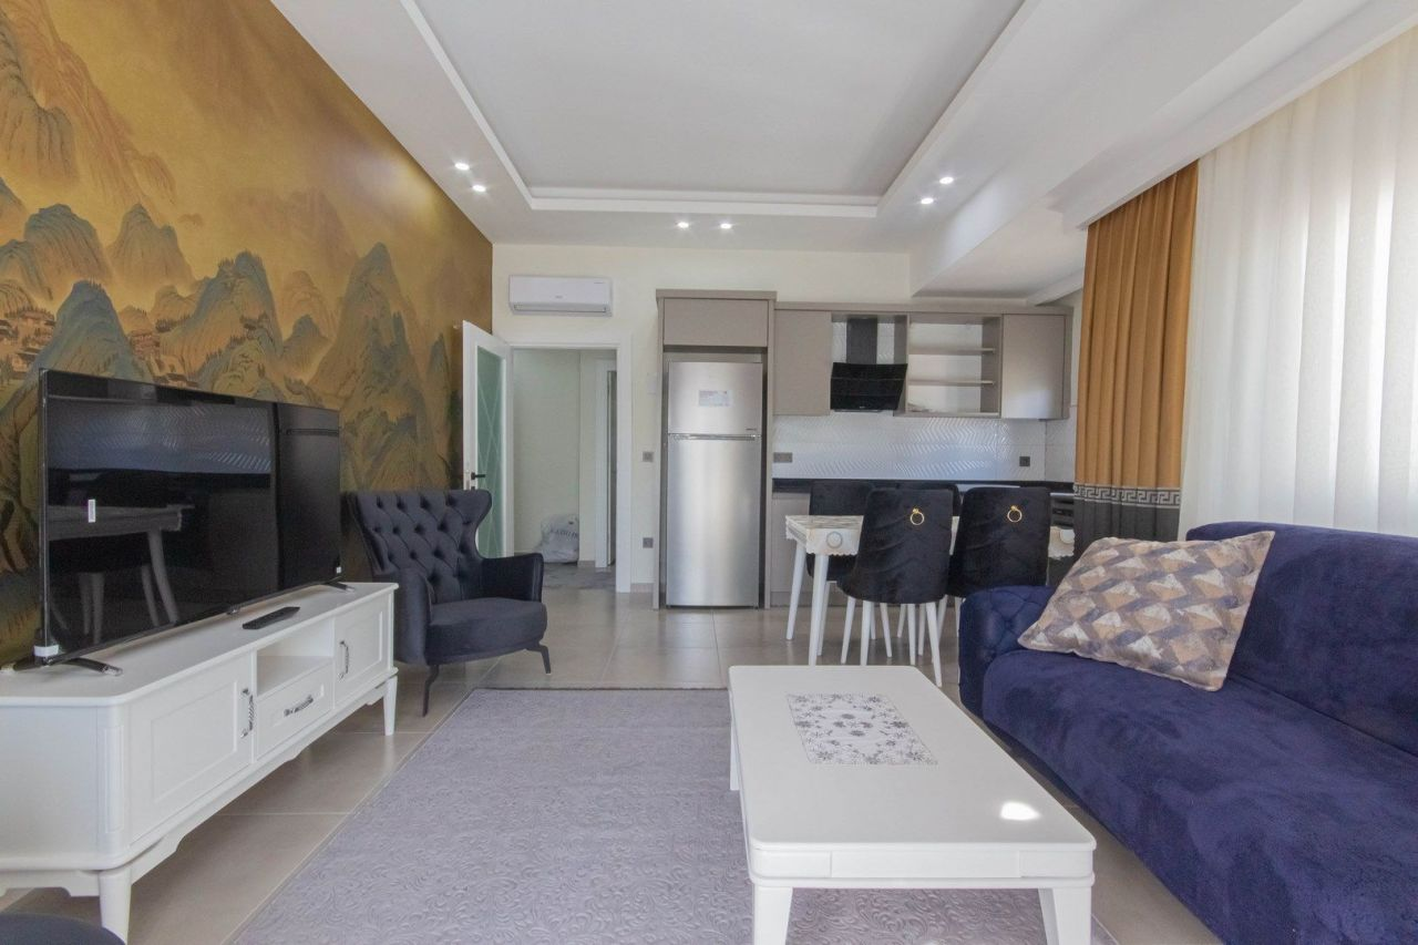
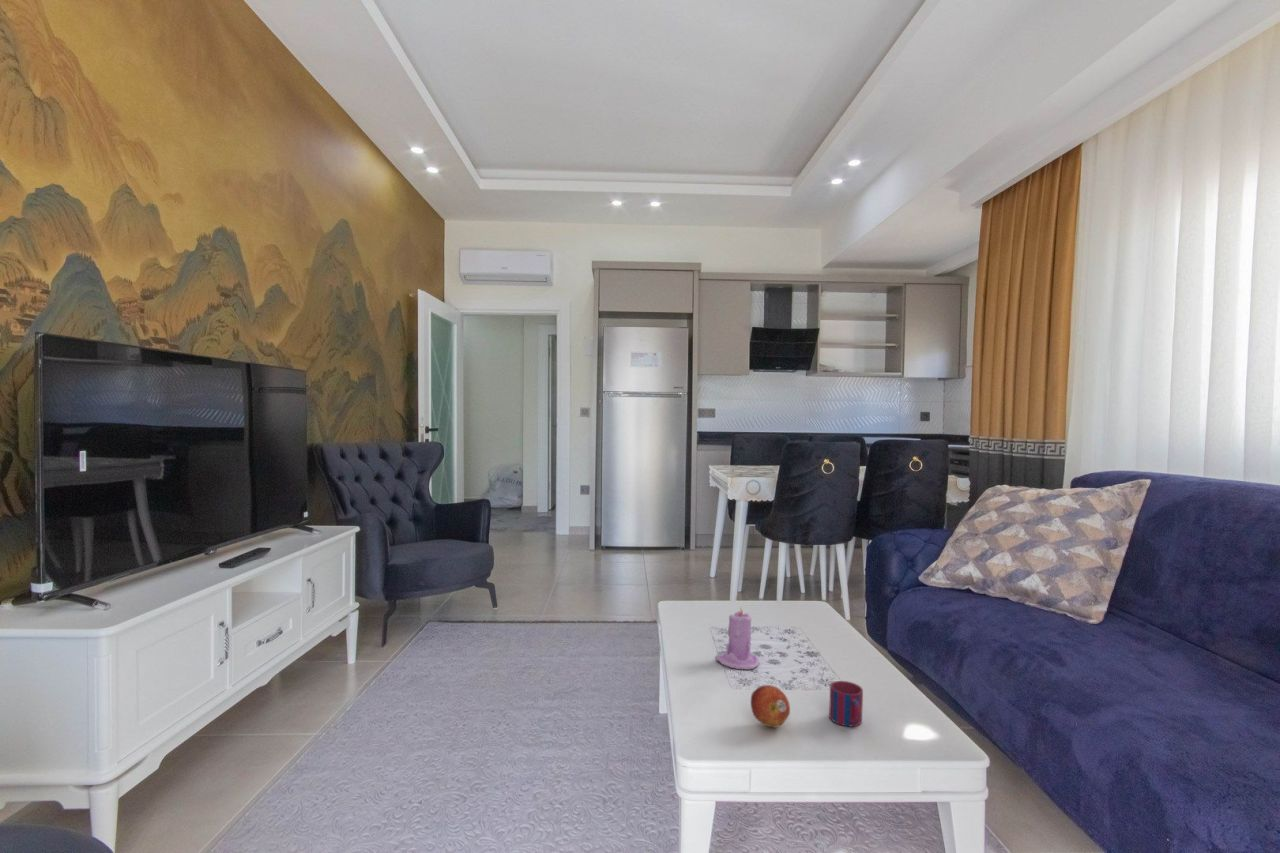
+ candle [714,606,760,671]
+ fruit [750,684,791,729]
+ mug [828,680,864,727]
